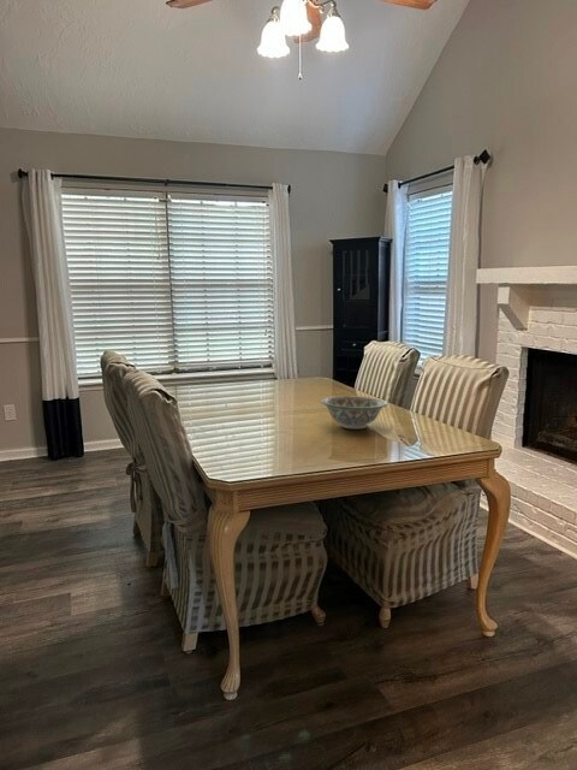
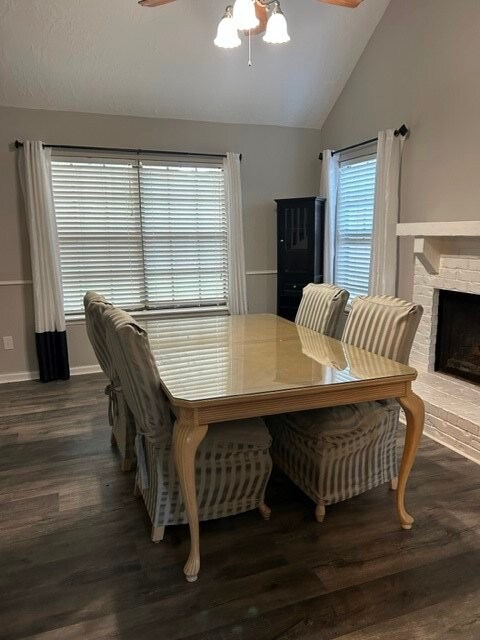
- decorative bowl [320,395,388,430]
